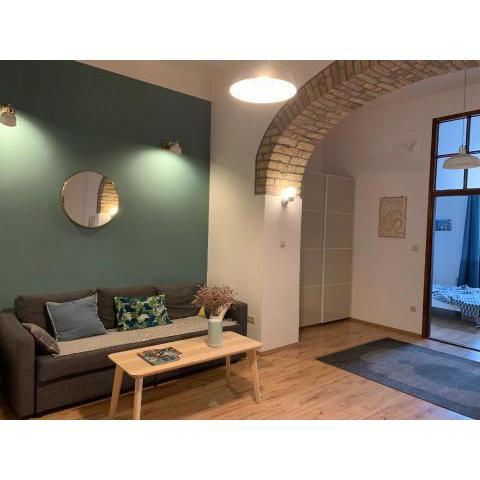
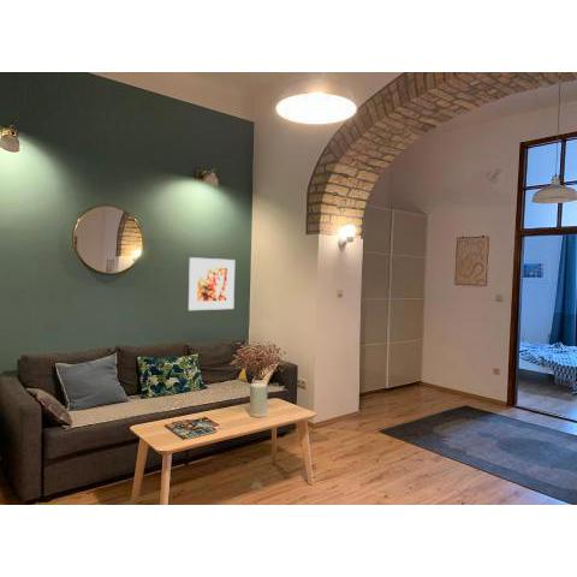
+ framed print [188,256,236,311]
